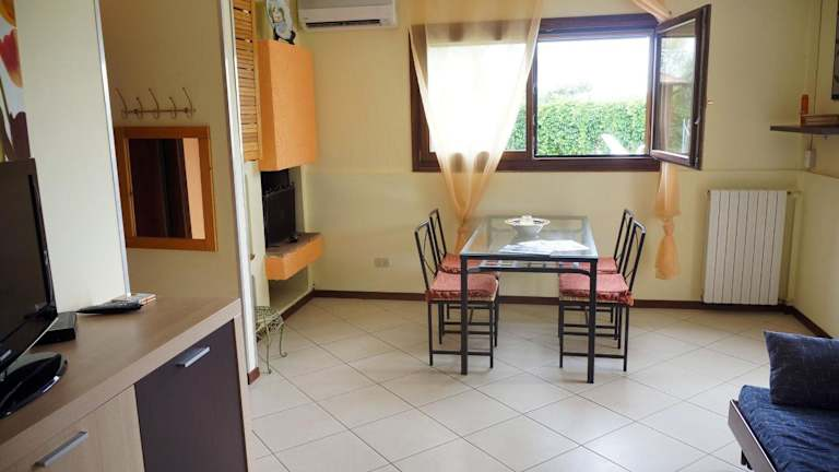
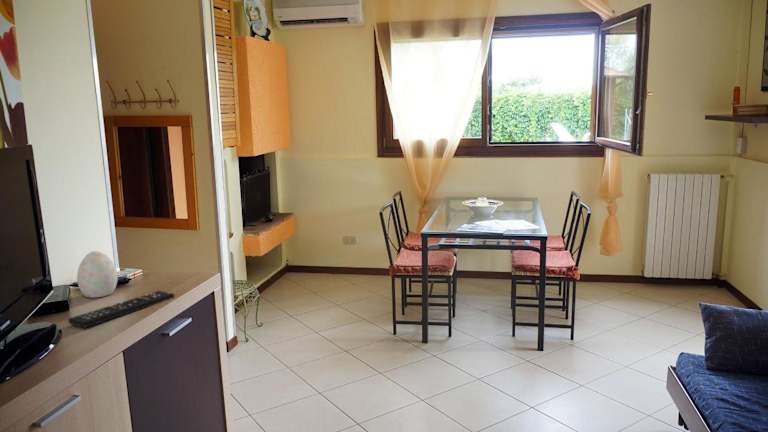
+ remote control [67,290,175,329]
+ decorative egg [76,250,118,299]
